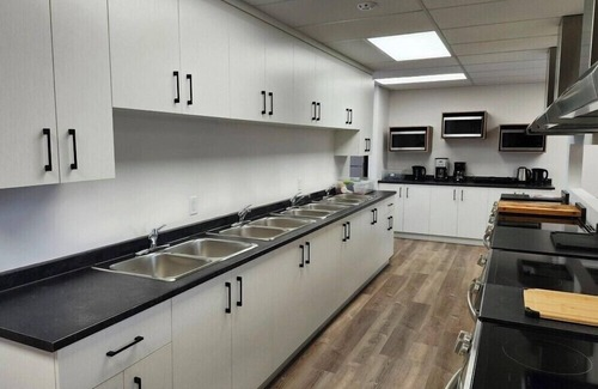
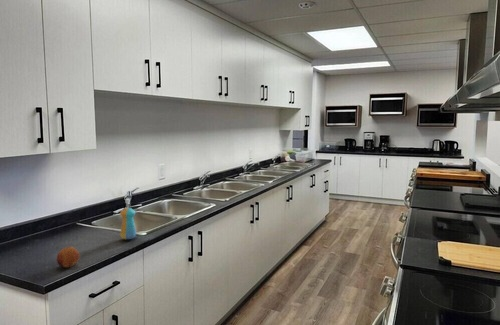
+ fruit [56,245,80,268]
+ soap dispenser [119,198,137,240]
